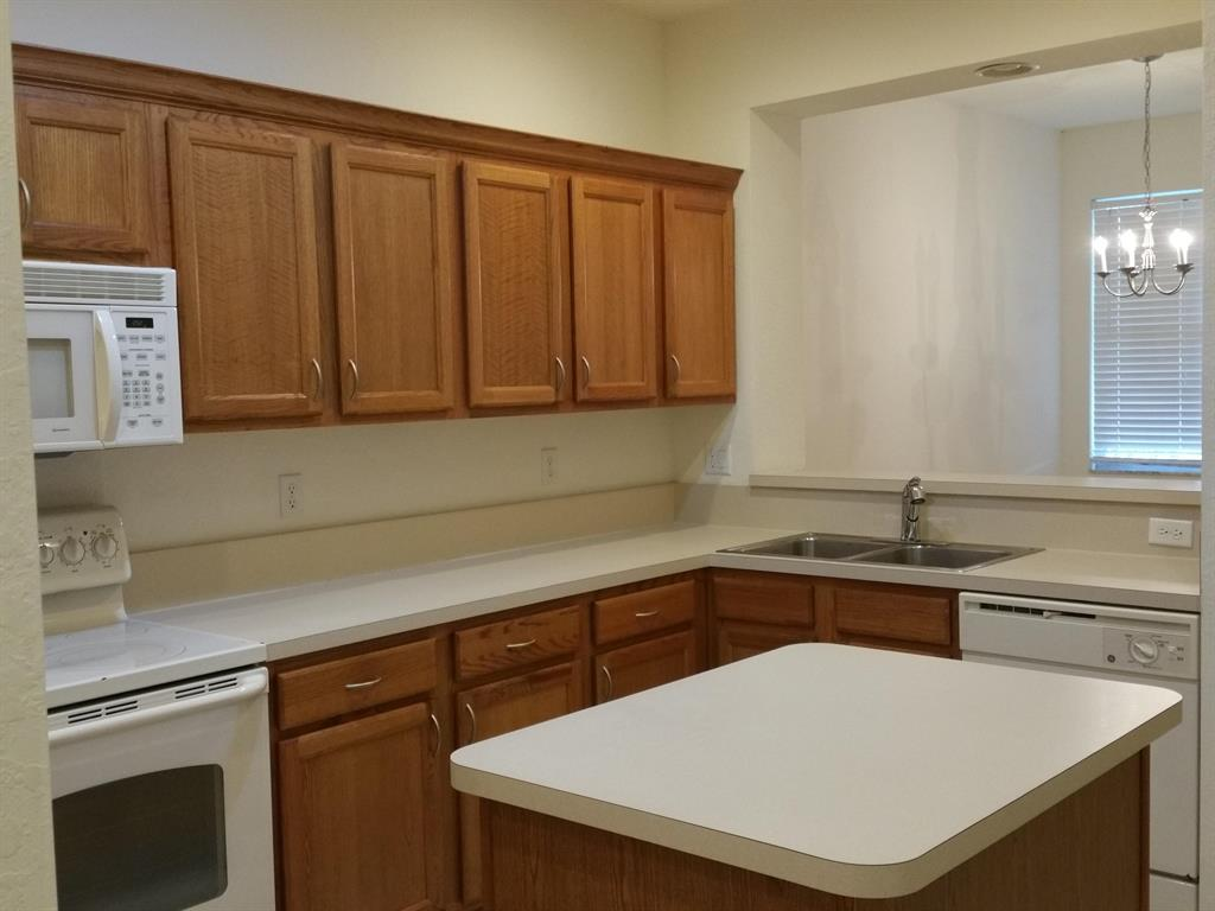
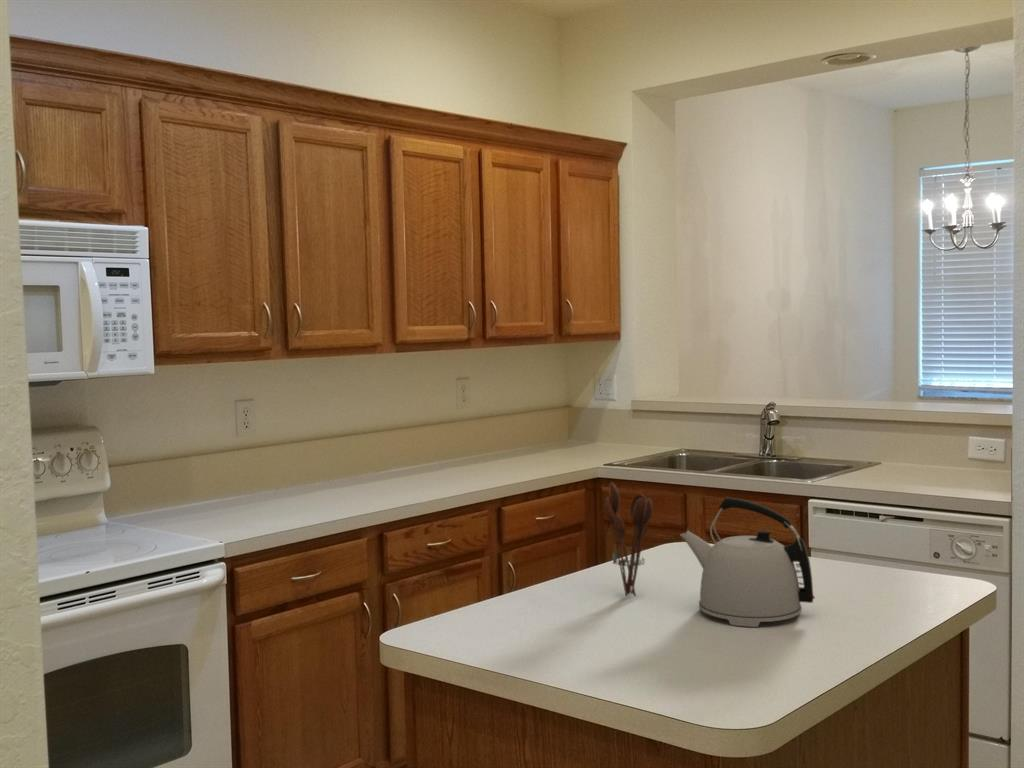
+ kettle [679,496,816,628]
+ utensil holder [603,482,654,597]
